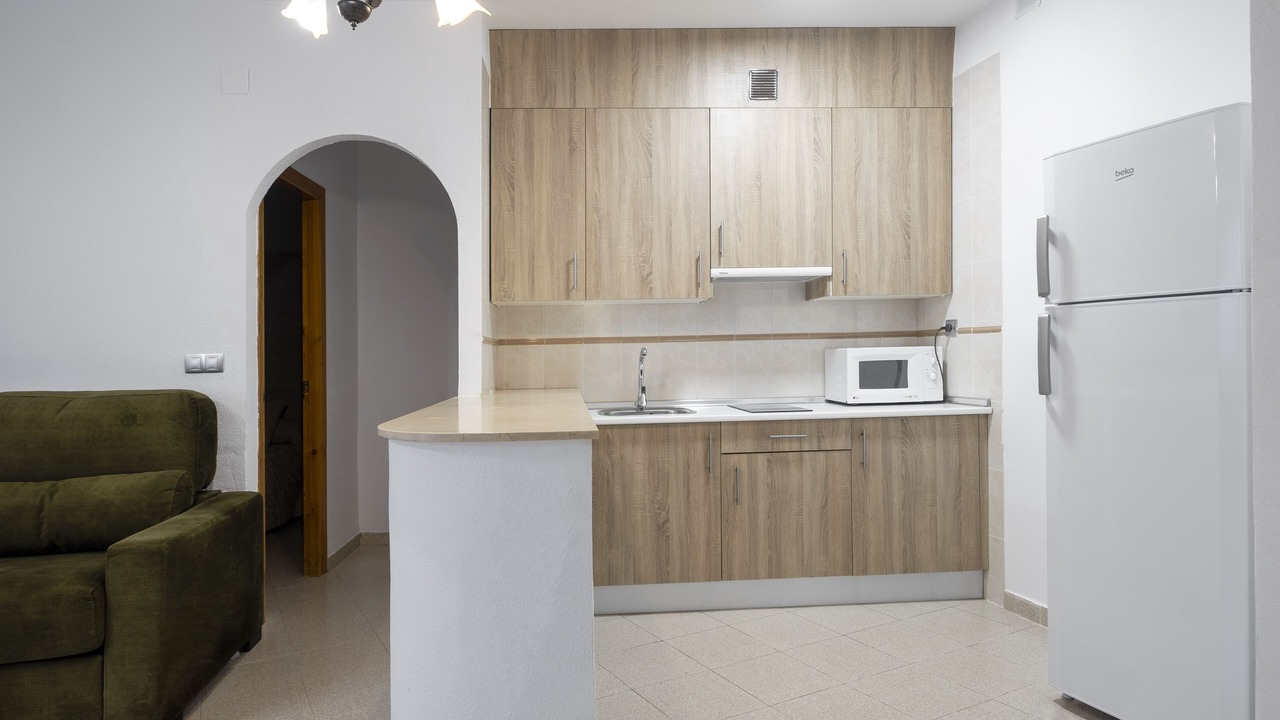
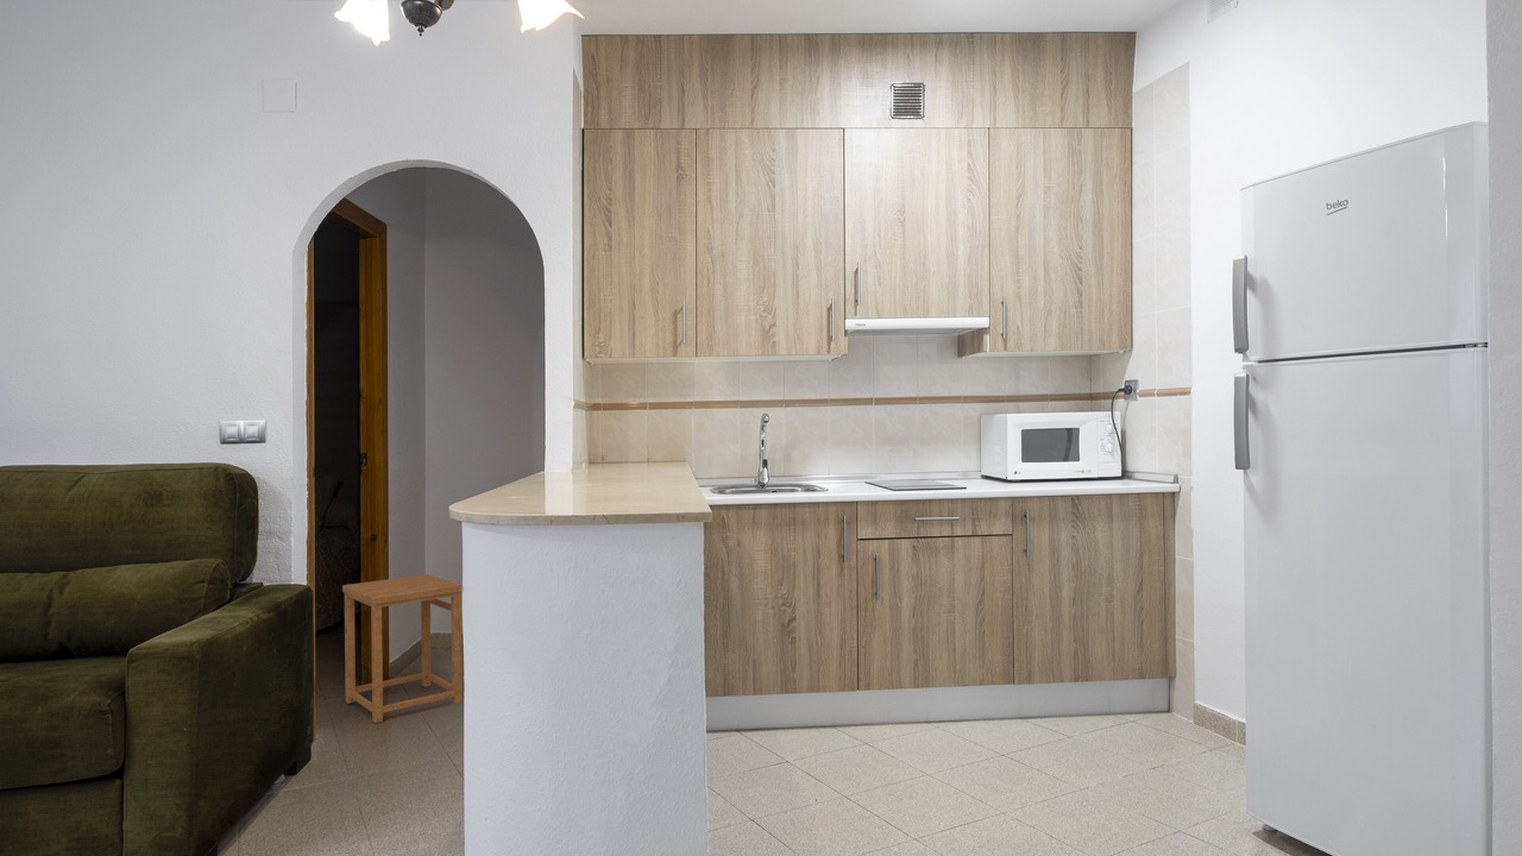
+ side table [341,573,463,724]
